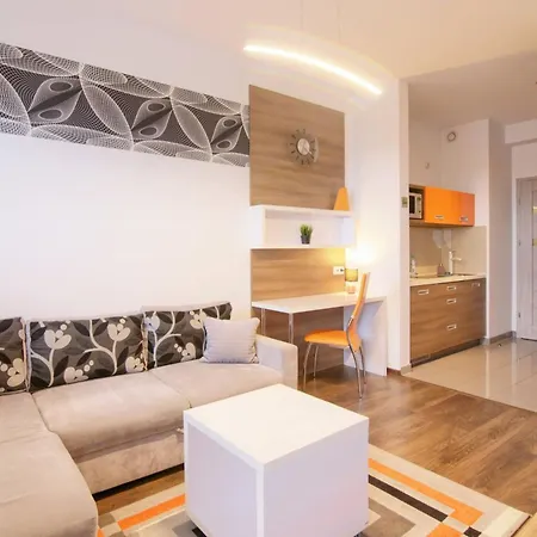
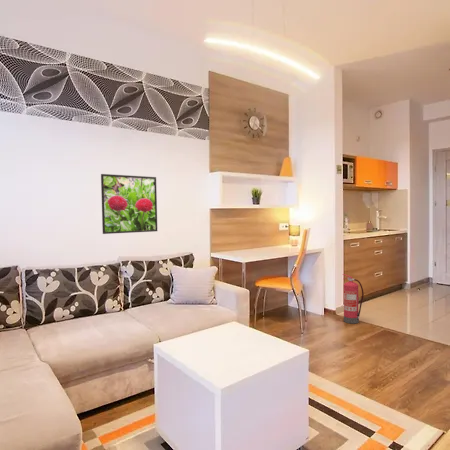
+ fire extinguisher [341,273,365,325]
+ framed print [100,173,158,235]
